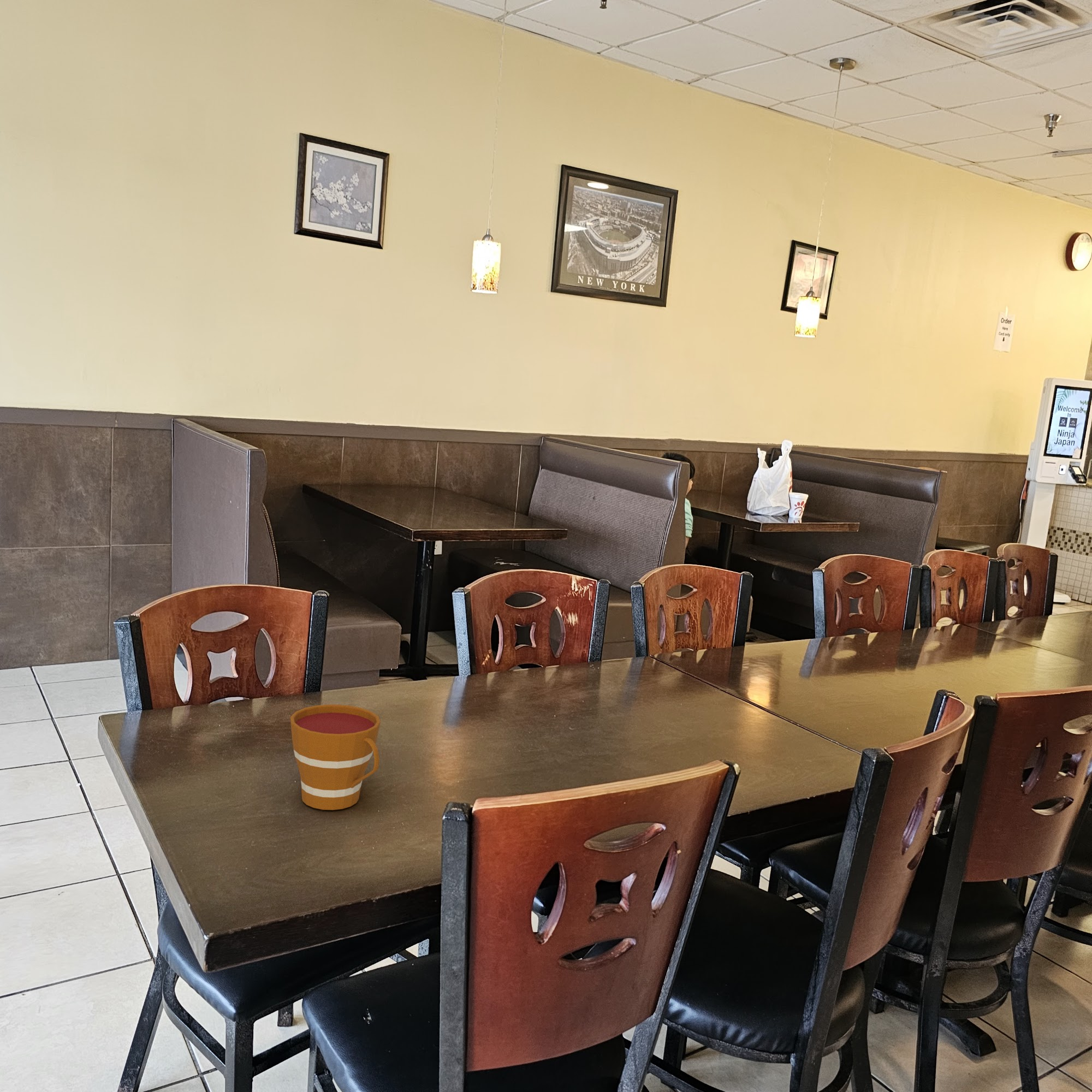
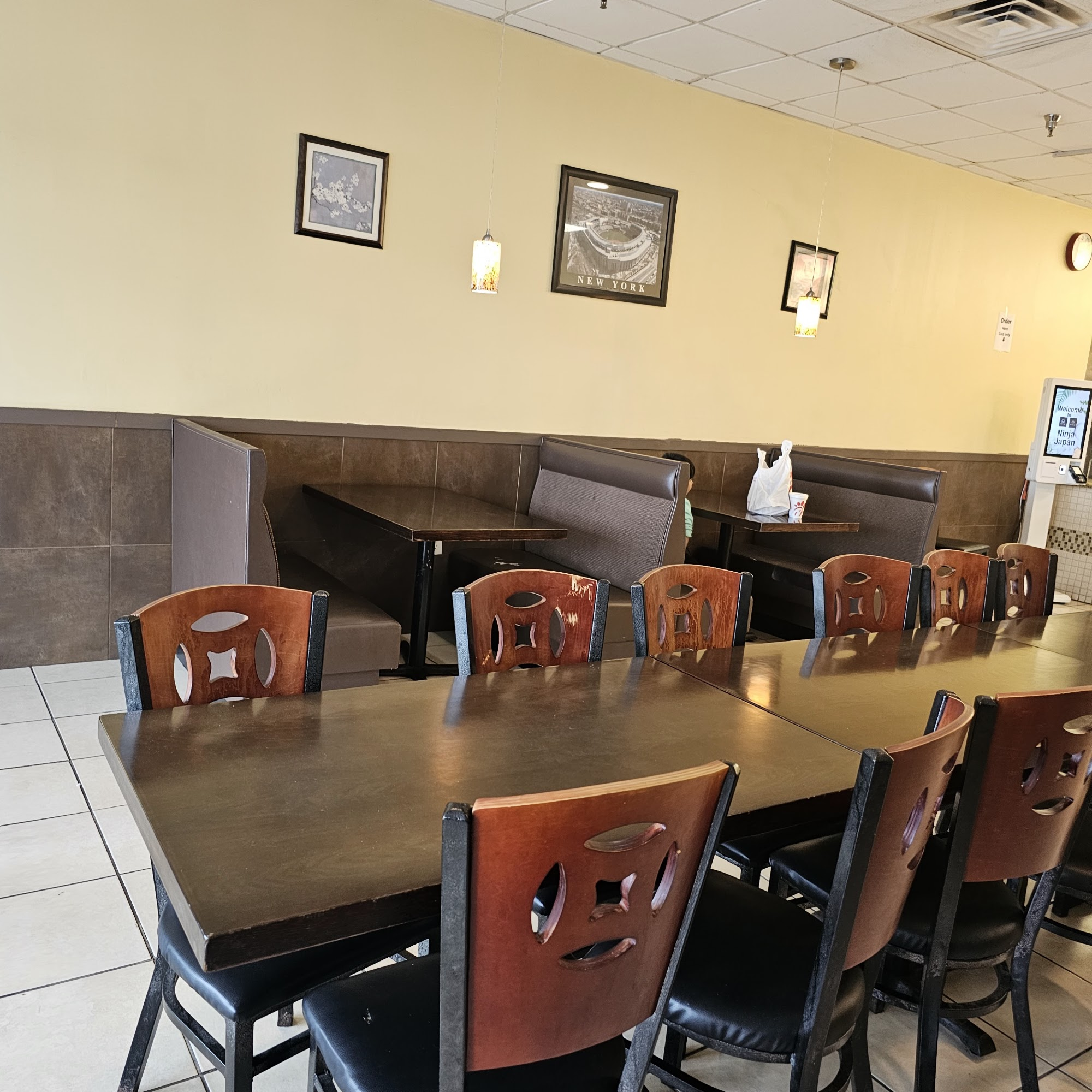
- cup [290,704,381,811]
